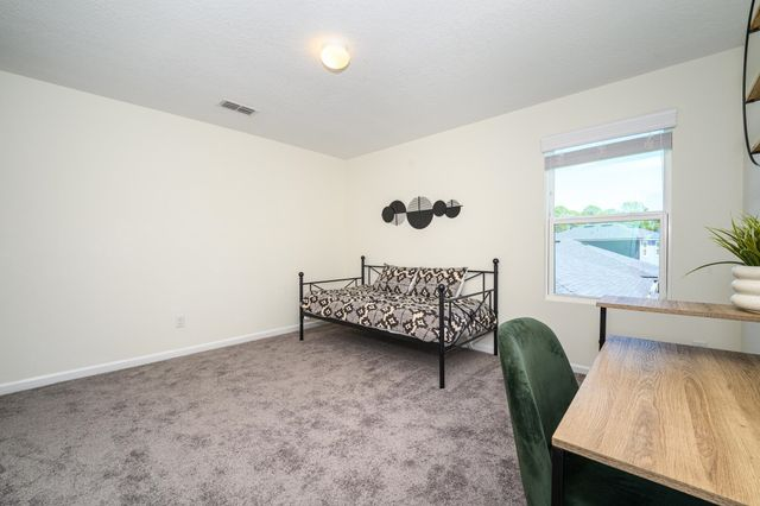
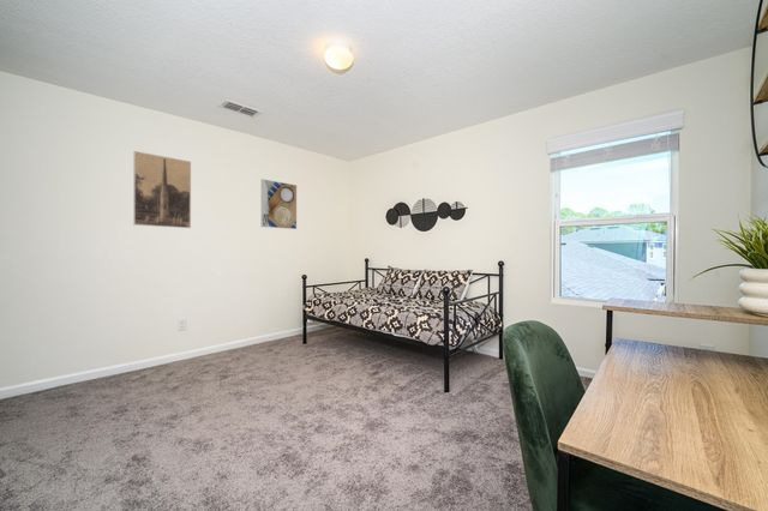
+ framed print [132,150,192,229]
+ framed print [260,178,298,230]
